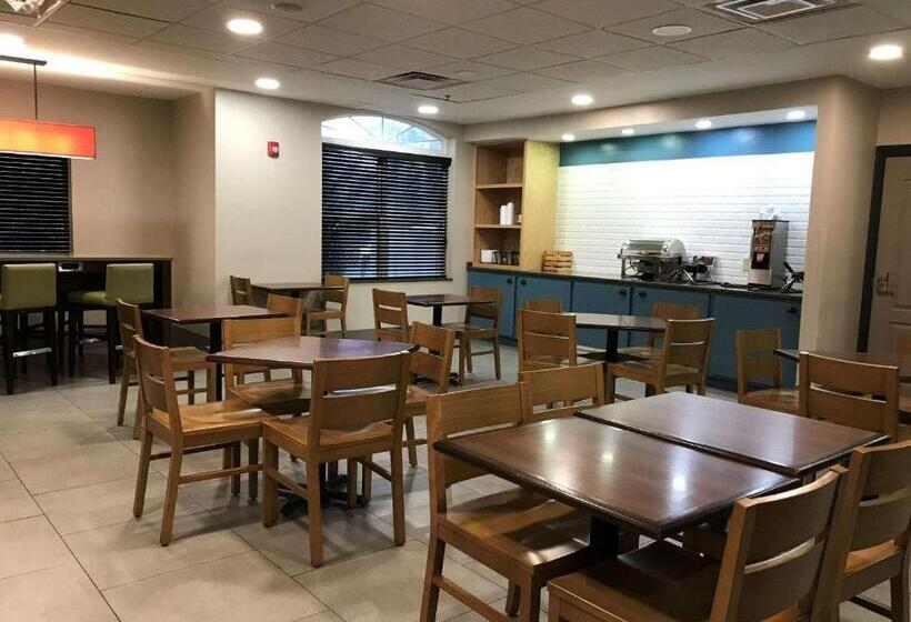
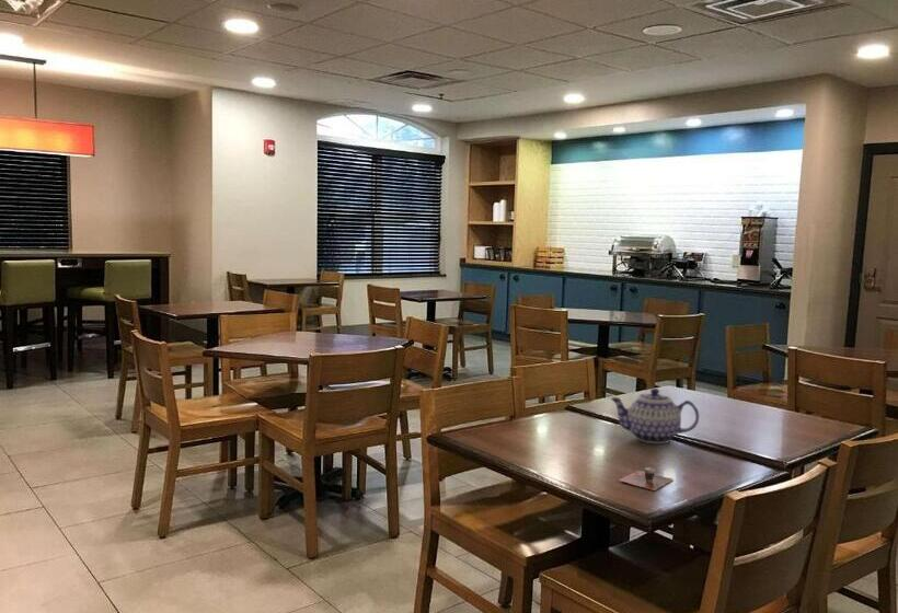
+ cup [618,466,675,491]
+ teapot [610,388,700,444]
